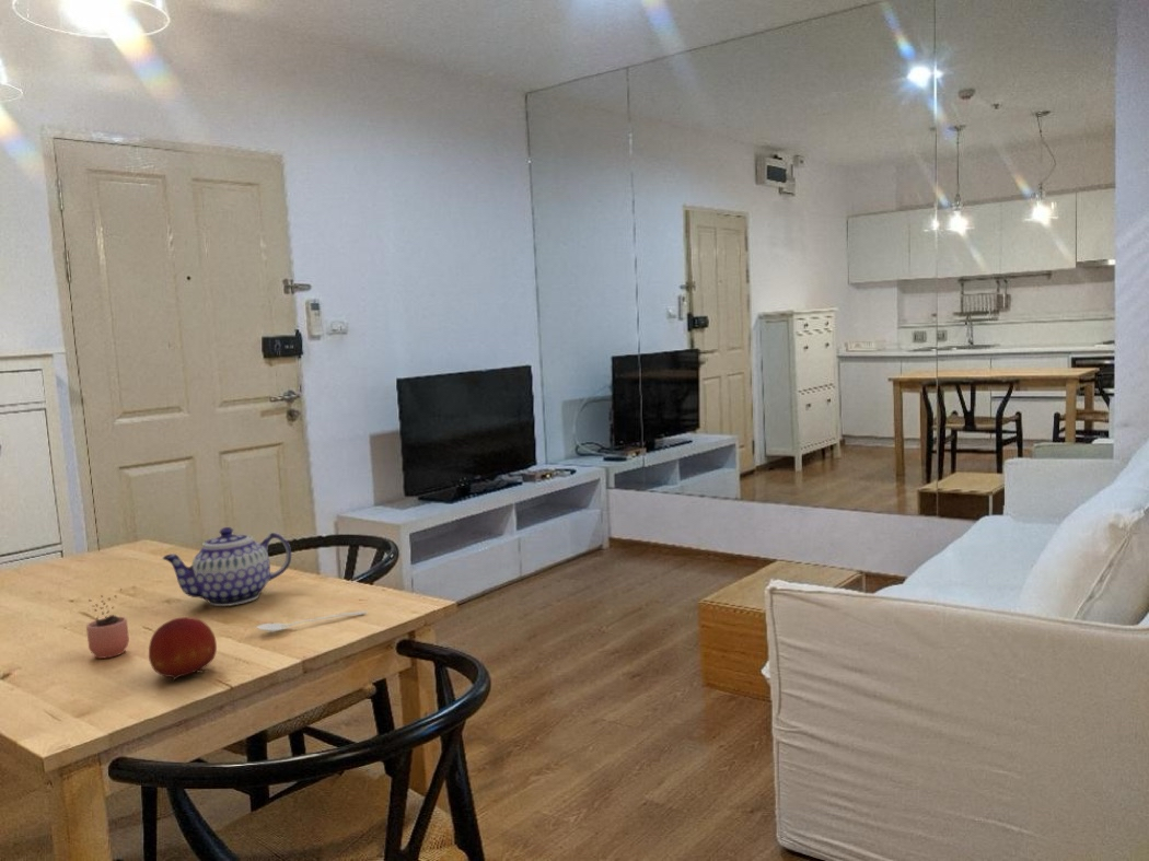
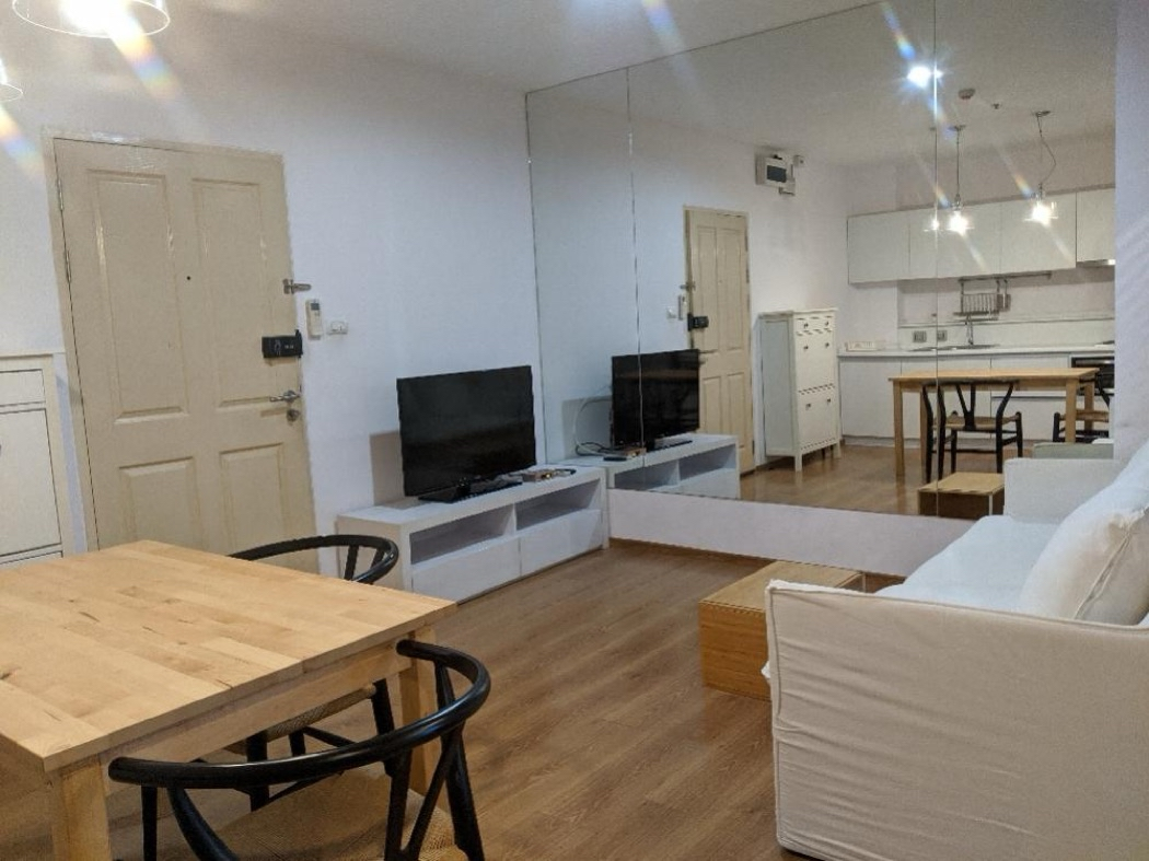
- fruit [148,616,218,684]
- teapot [161,526,292,607]
- stirrer [255,610,368,632]
- cocoa [85,587,130,660]
